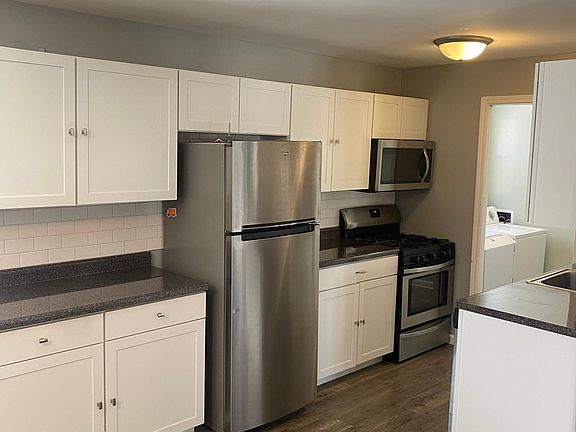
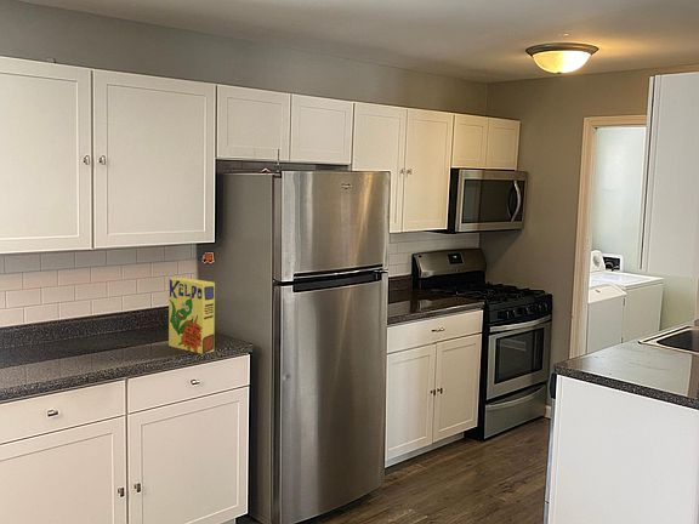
+ cereal box [167,277,216,355]
